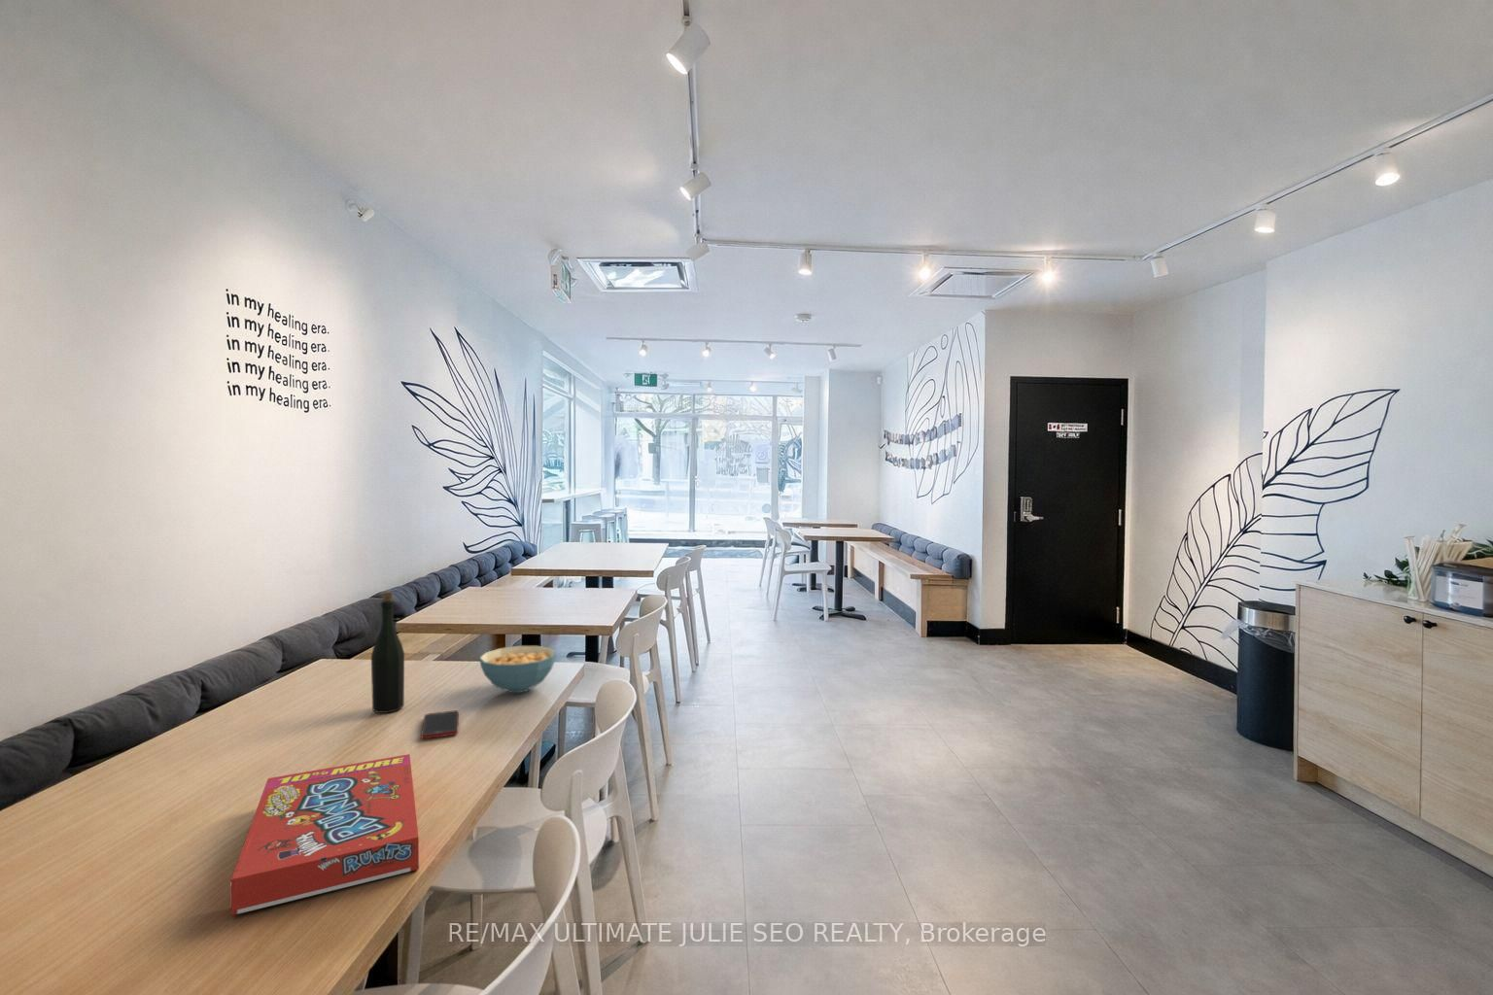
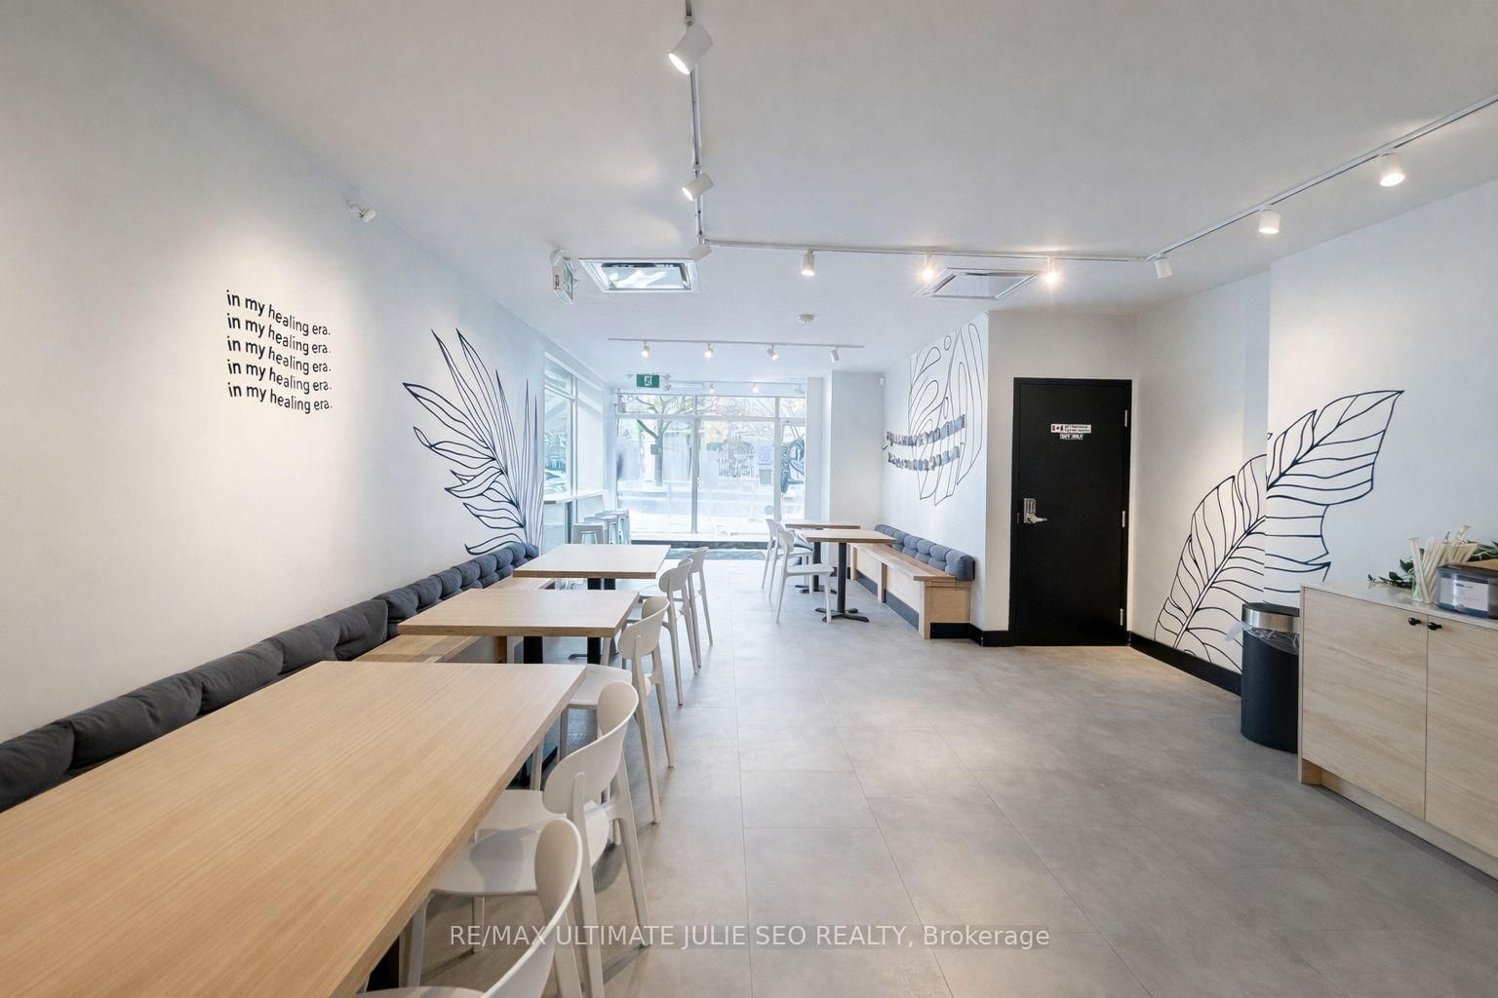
- cereal bowl [478,645,557,694]
- bottle [370,591,405,714]
- snack box [230,753,420,916]
- cell phone [420,710,460,740]
